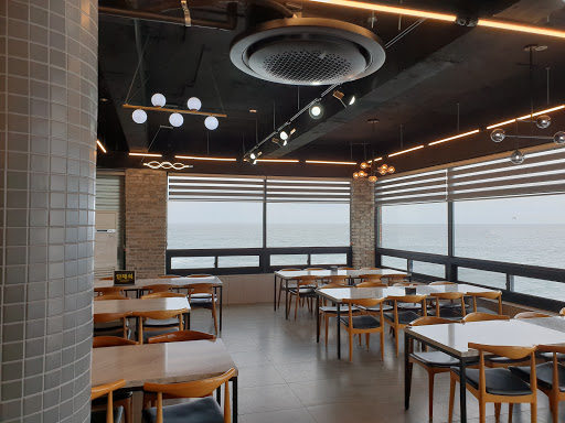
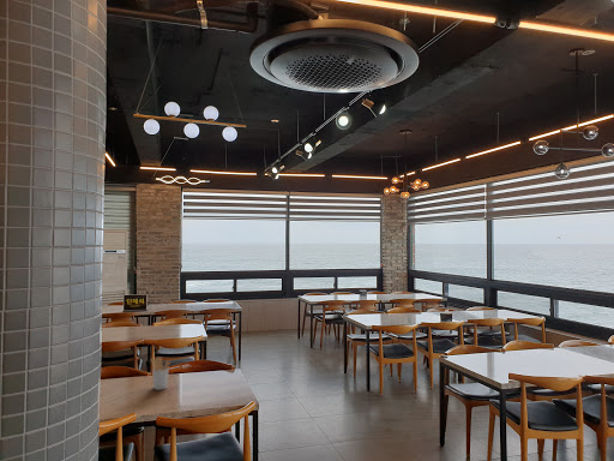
+ utensil holder [150,355,171,391]
